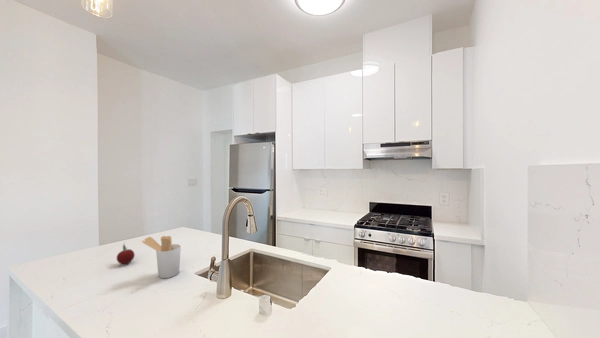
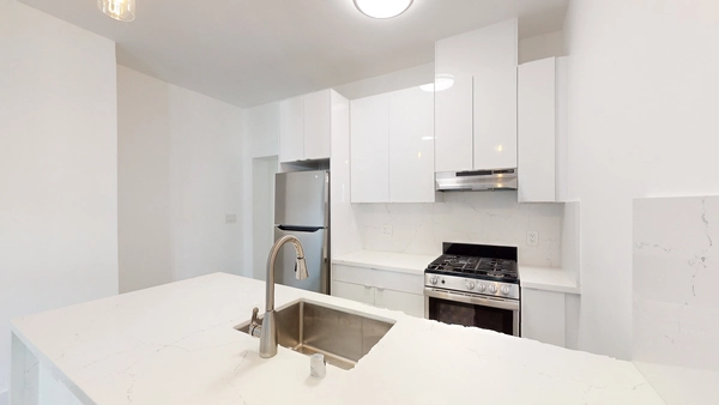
- utensil holder [141,235,182,279]
- fruit [116,241,136,265]
